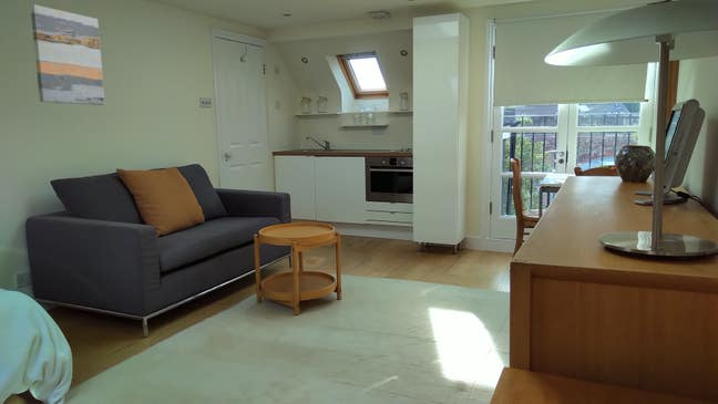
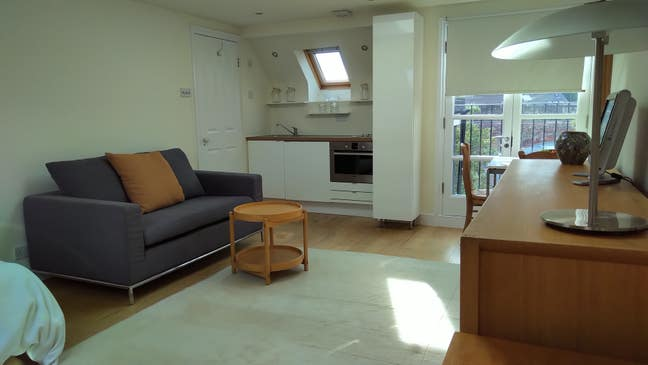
- wall art [29,3,105,106]
